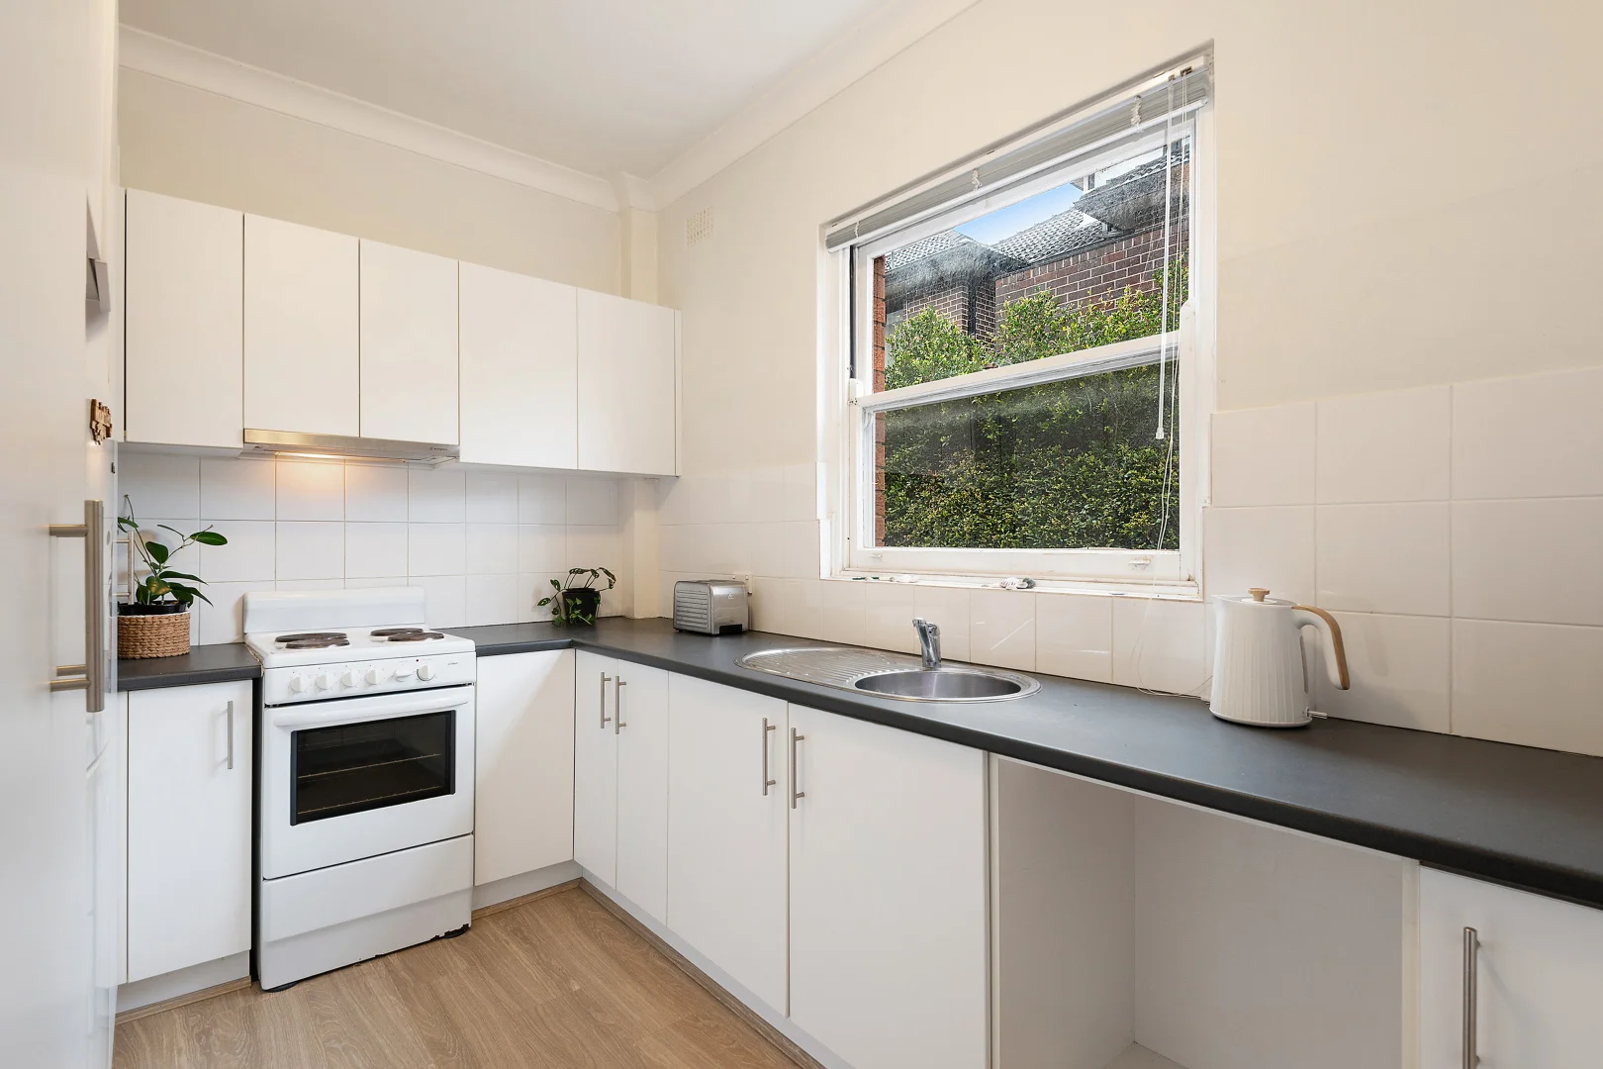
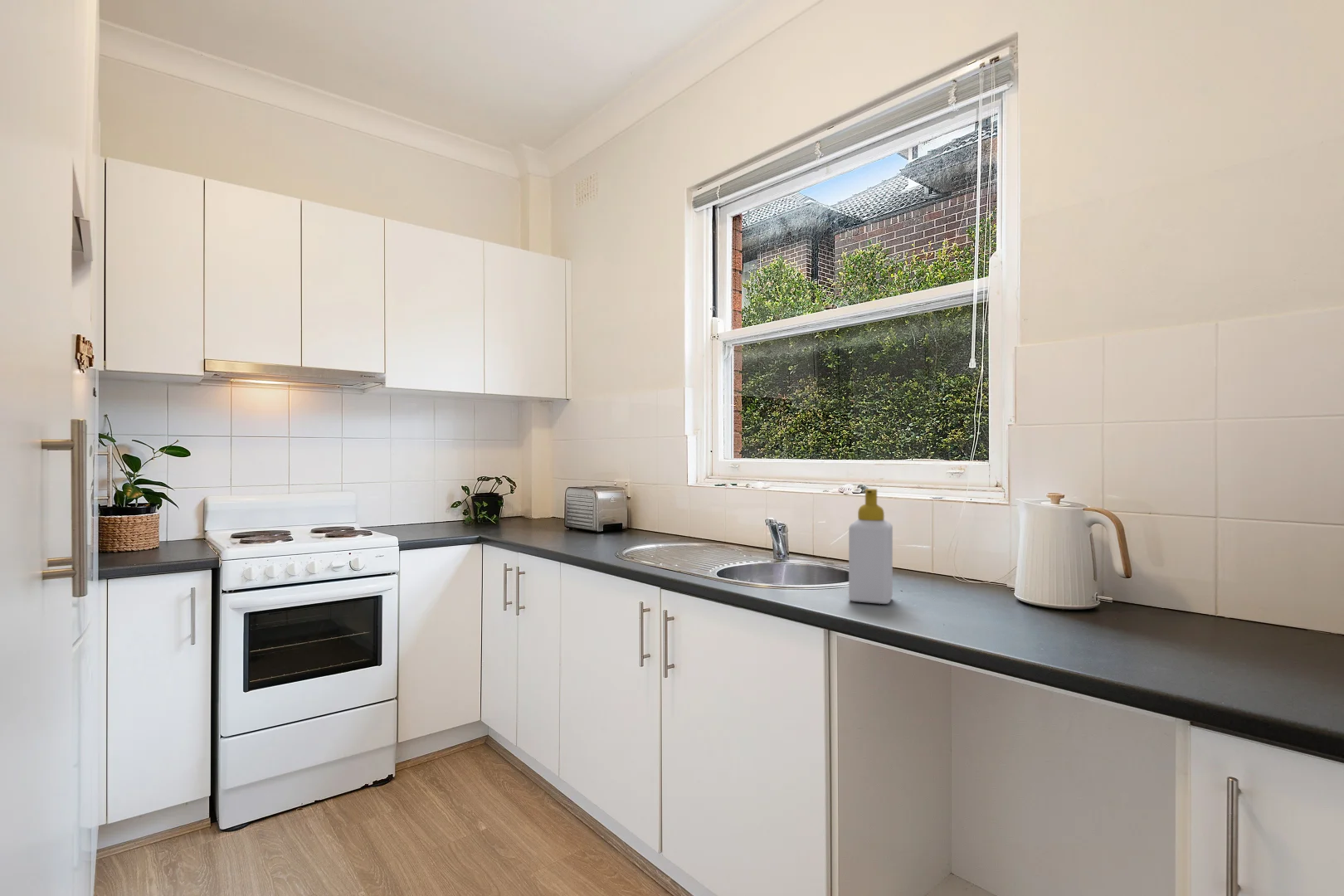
+ soap bottle [848,488,894,605]
